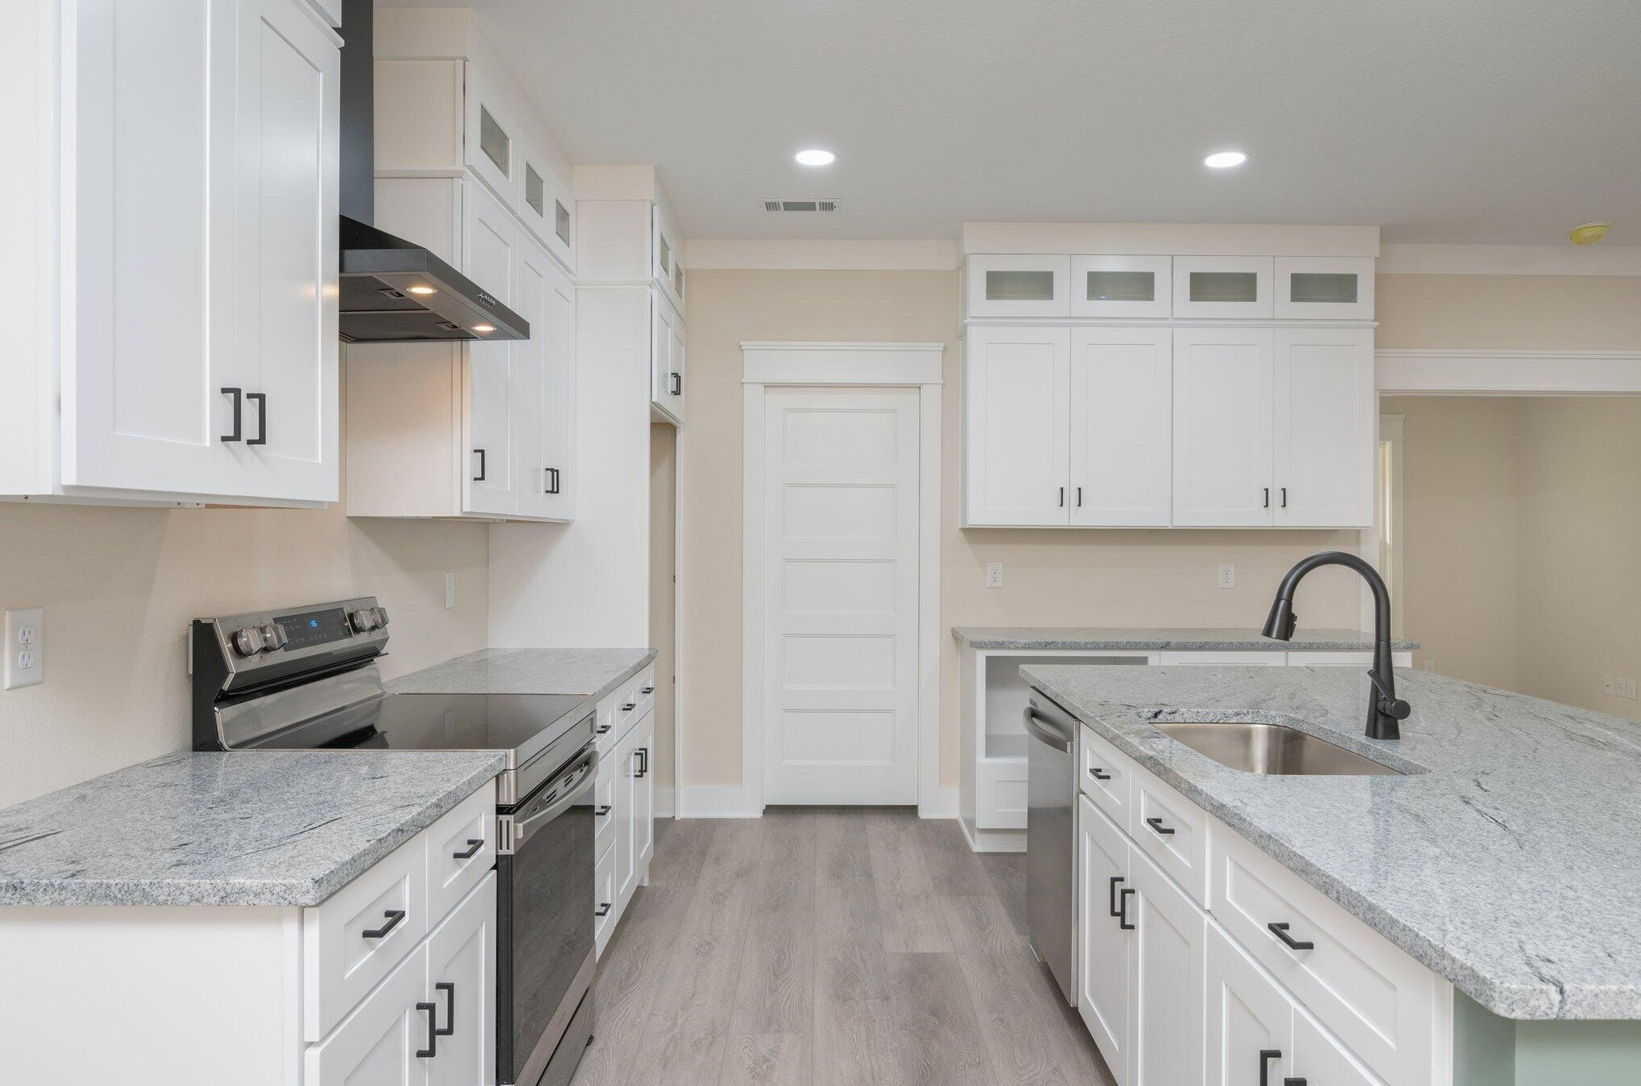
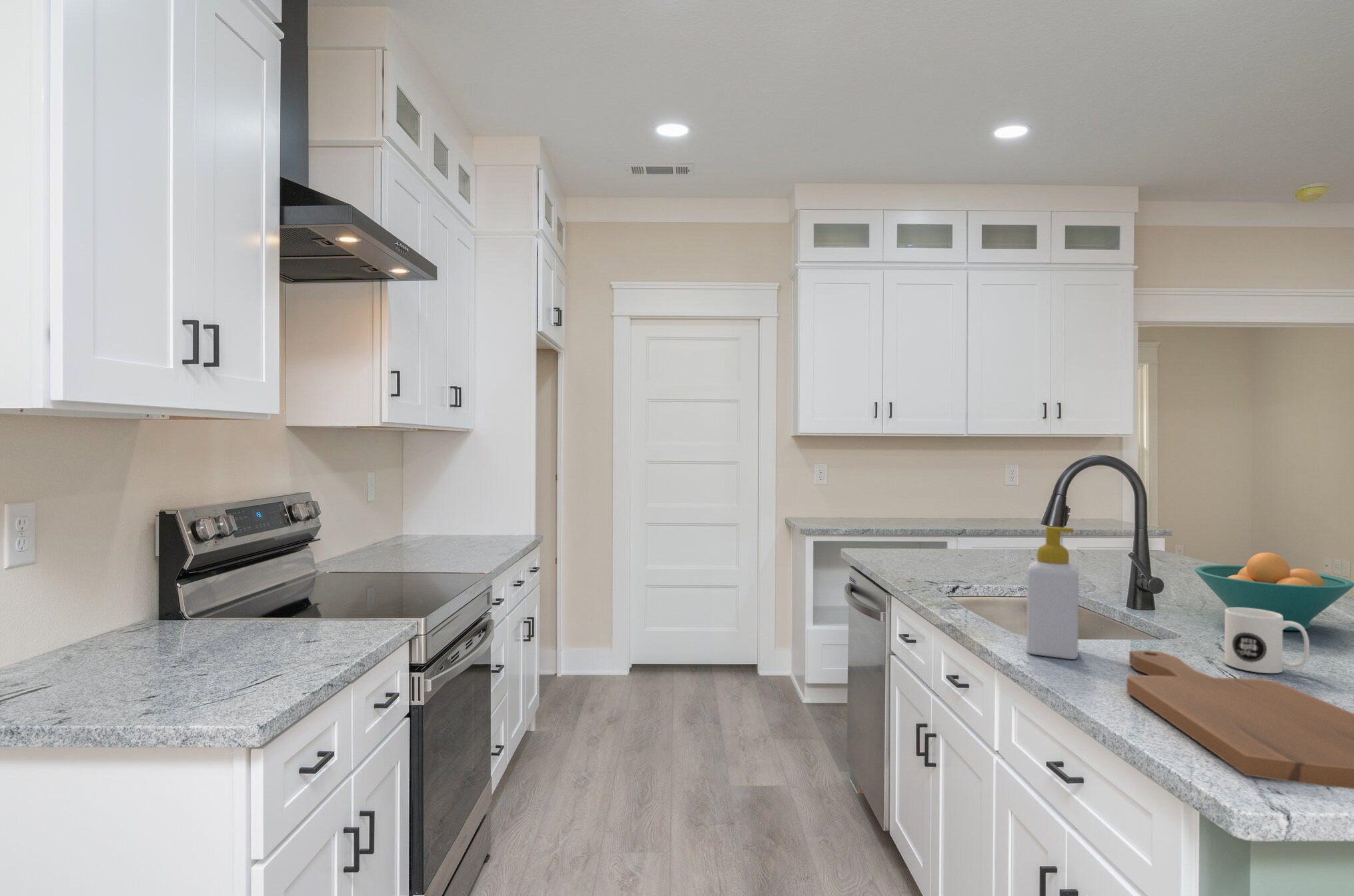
+ soap bottle [1026,526,1079,660]
+ cutting board [1126,650,1354,789]
+ fruit bowl [1194,552,1354,631]
+ mug [1224,607,1310,674]
